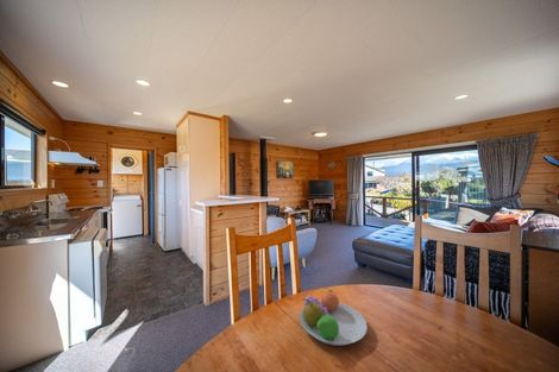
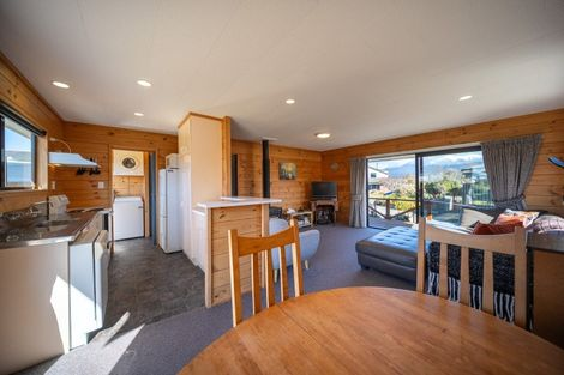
- fruit bowl [299,289,369,347]
